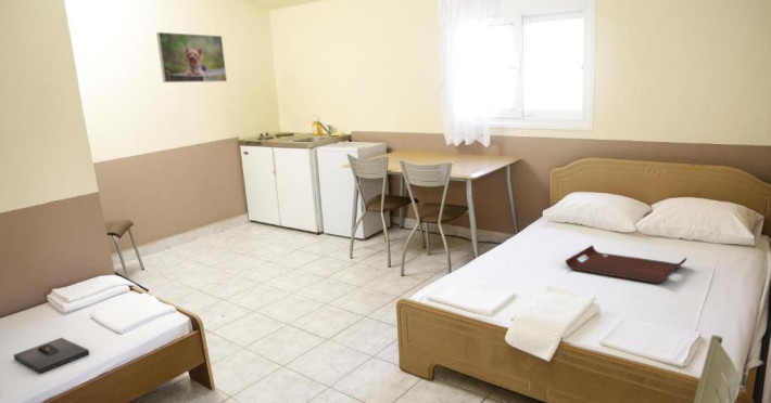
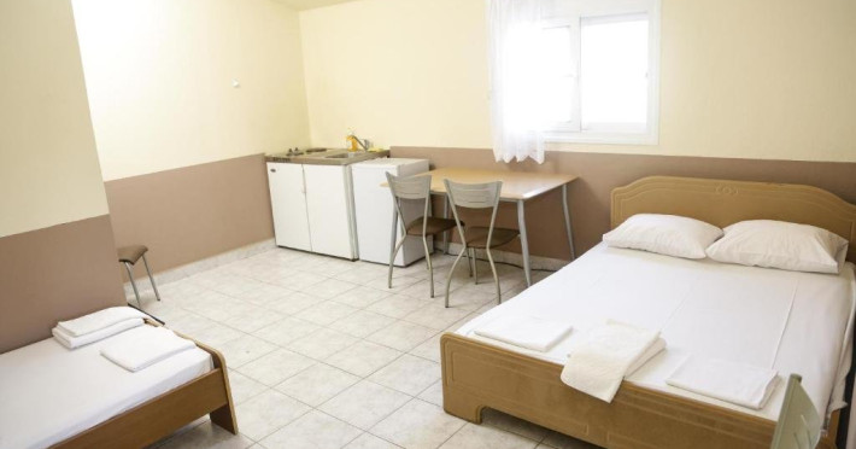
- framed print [155,31,228,83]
- serving tray [564,244,687,284]
- book [12,337,90,375]
